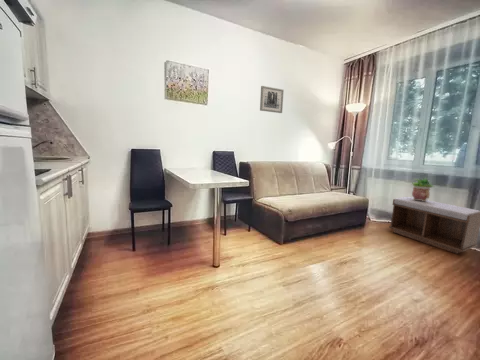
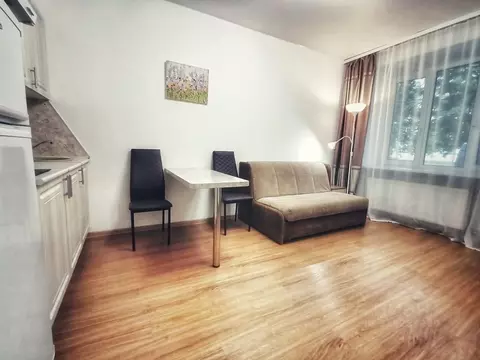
- wall art [259,85,285,114]
- potted plant [410,176,436,201]
- bench [388,196,480,255]
